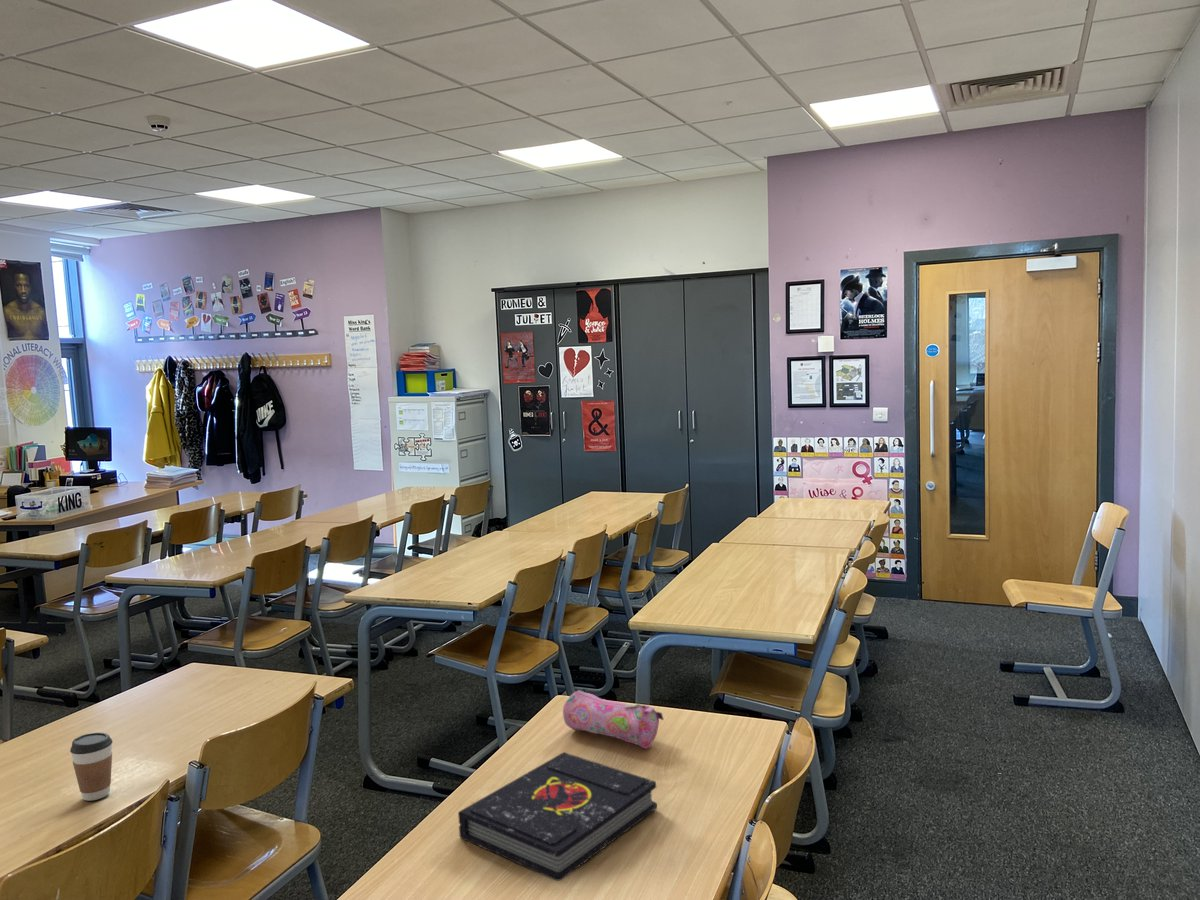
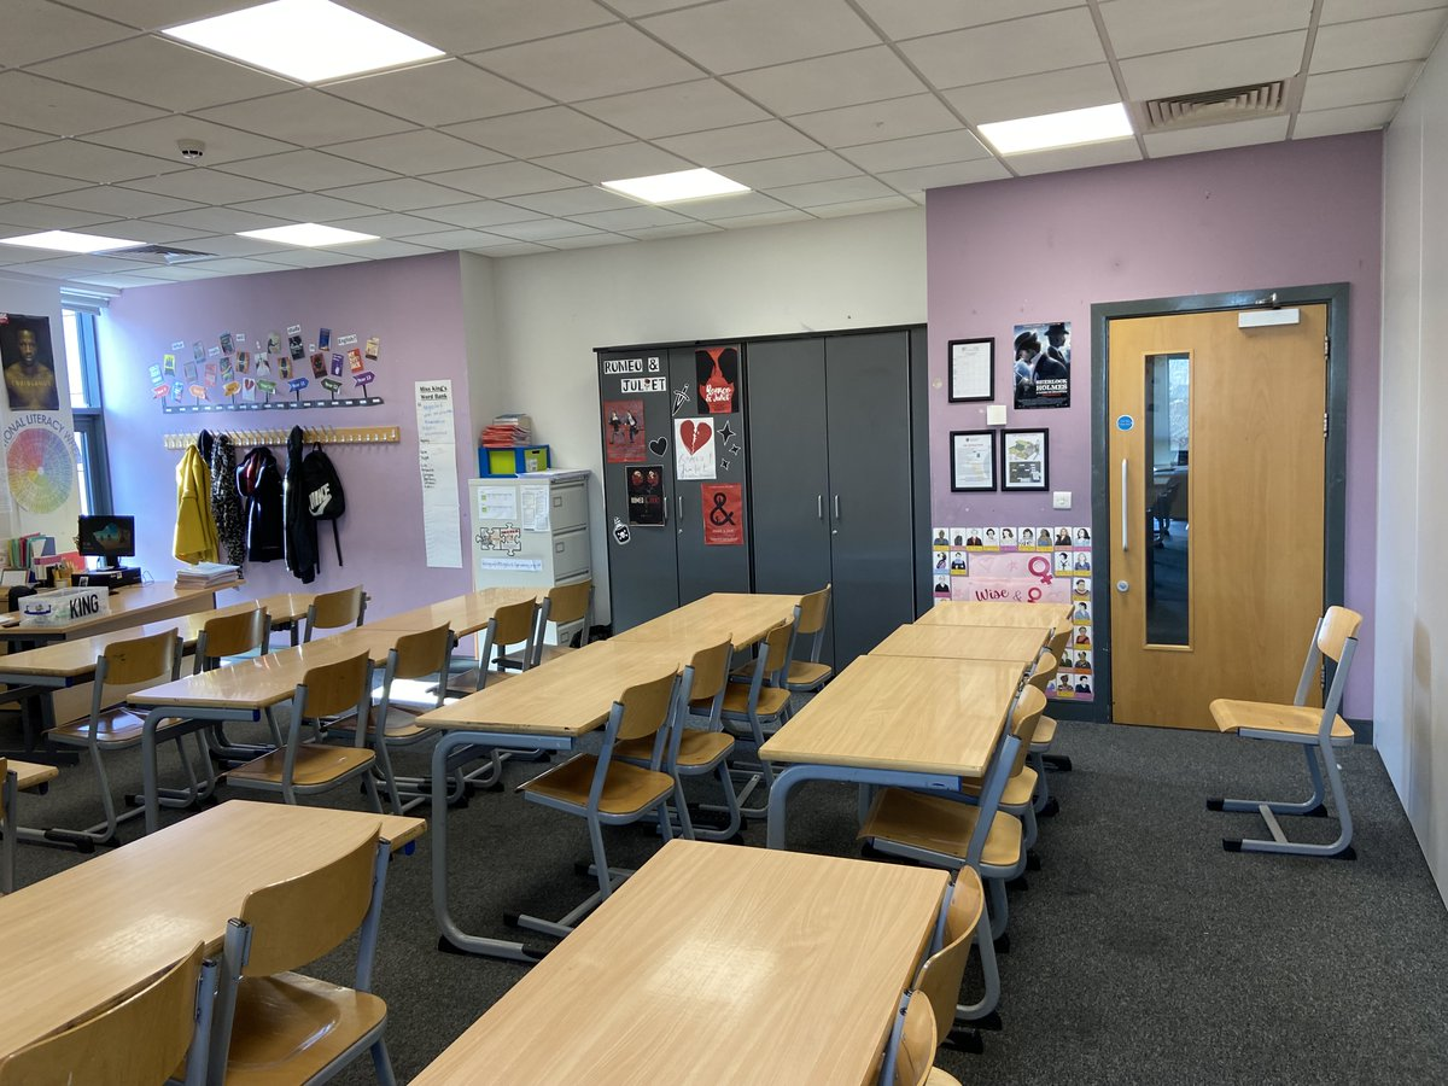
- pencil case [562,690,665,750]
- coffee cup [69,732,113,802]
- book [457,751,658,882]
